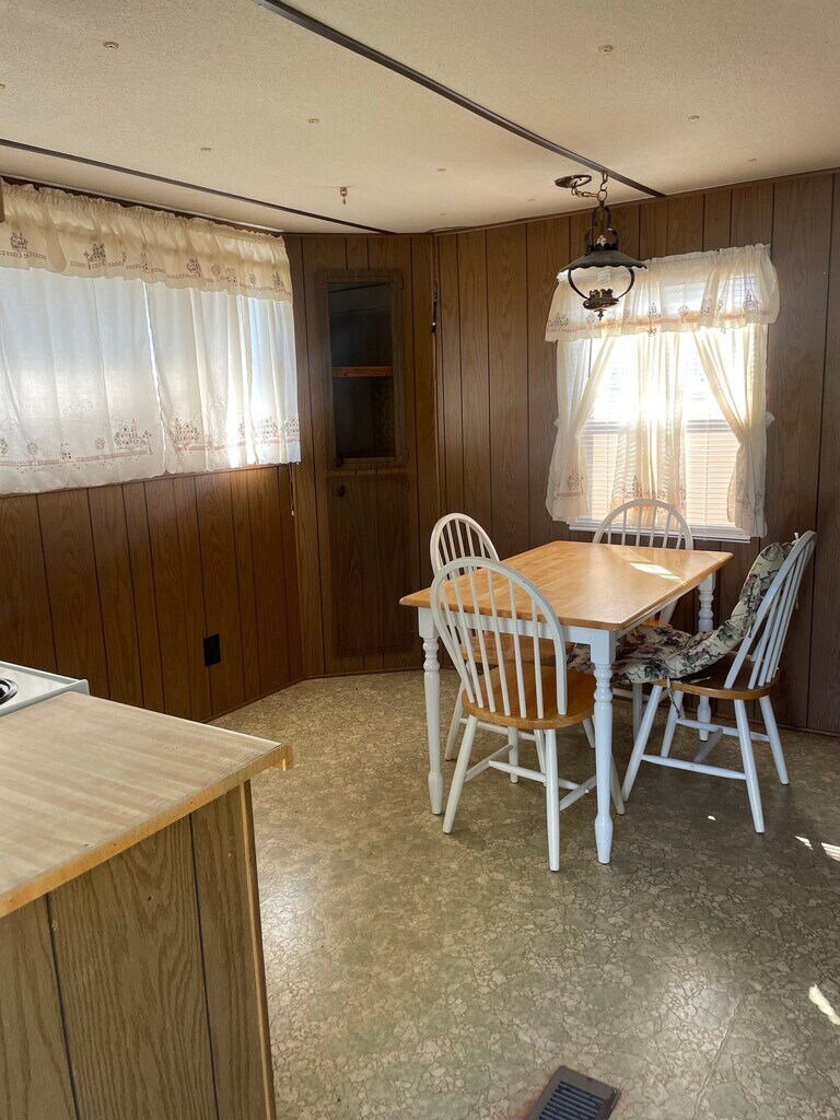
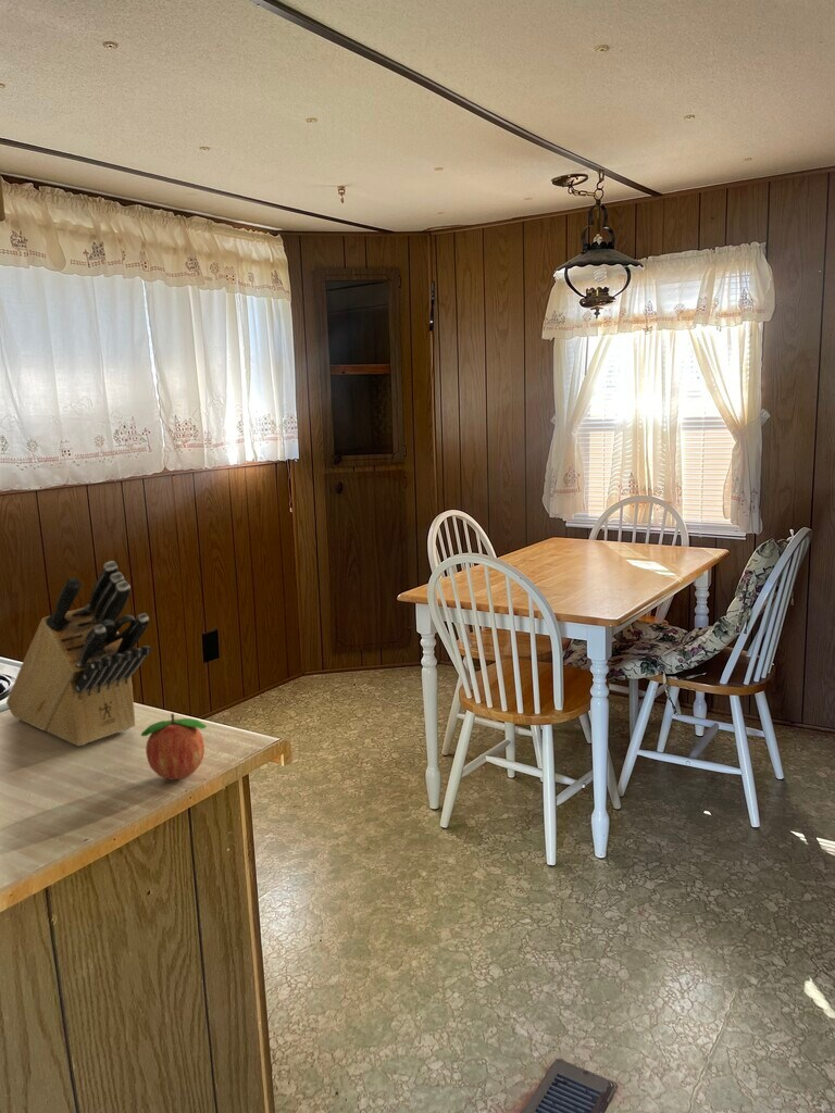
+ knife block [5,560,152,747]
+ fruit [140,712,208,780]
